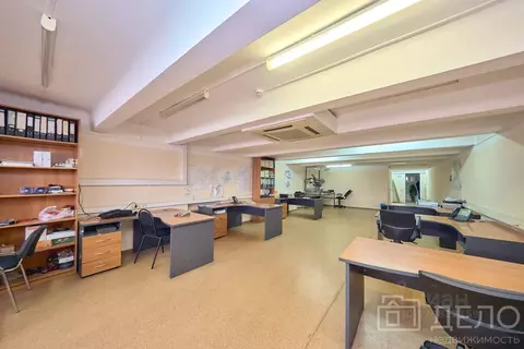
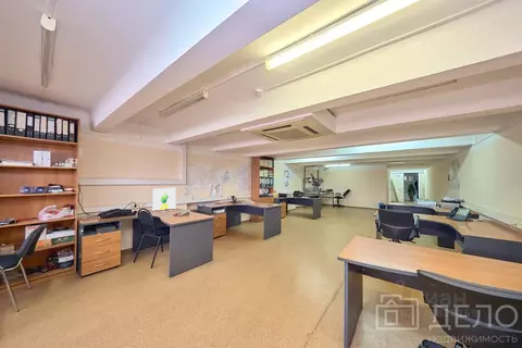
+ wall art [151,187,177,212]
